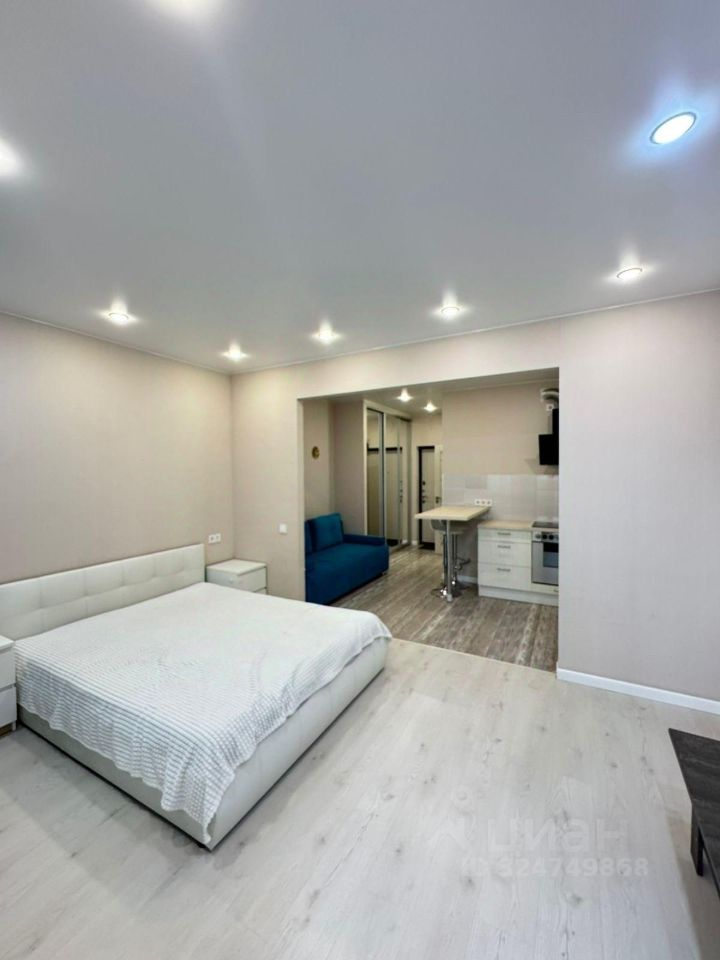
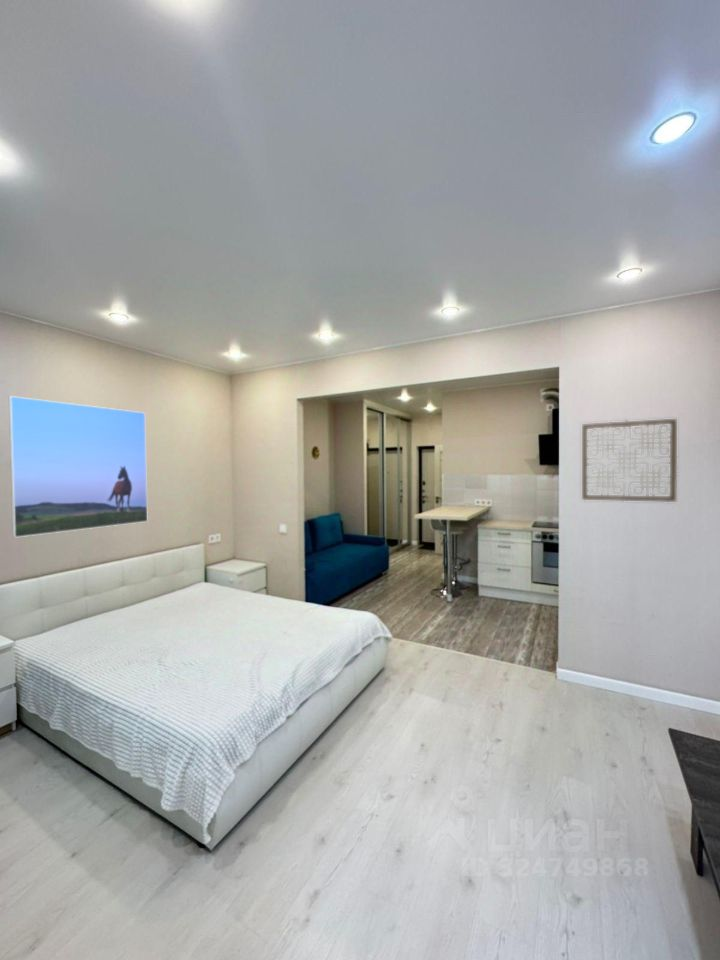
+ wall art [581,418,678,503]
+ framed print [8,395,149,538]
